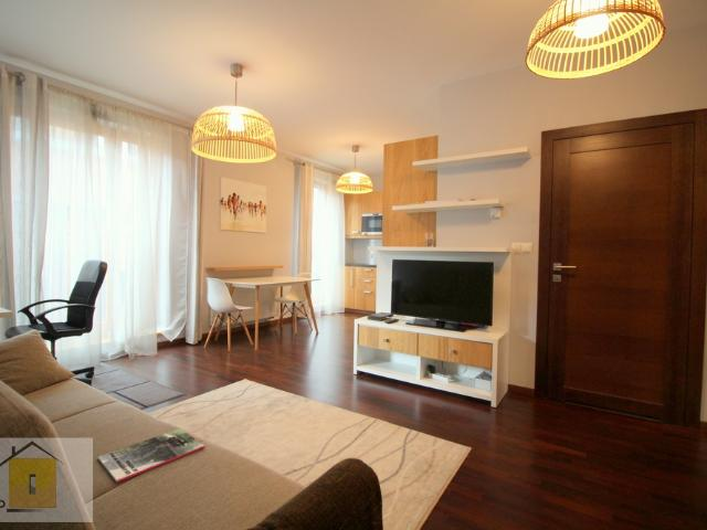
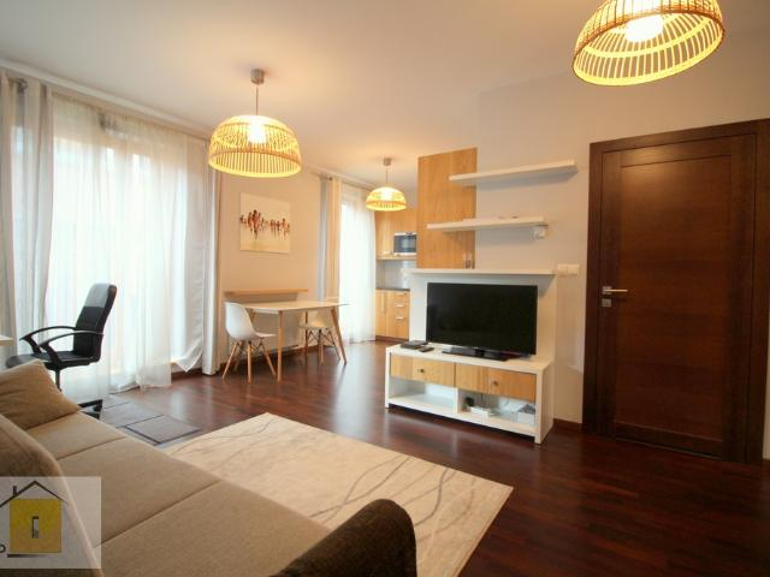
- magazine [97,427,205,484]
